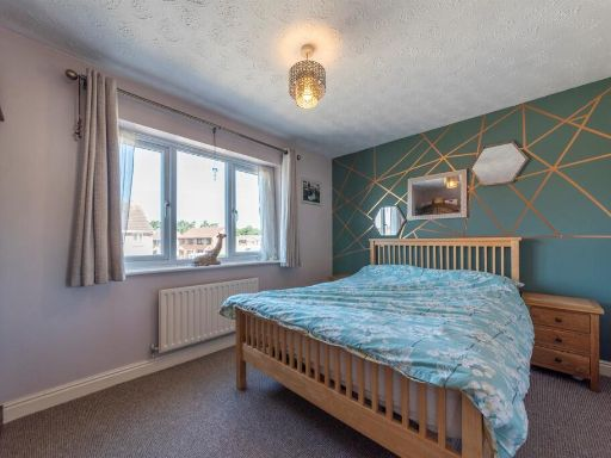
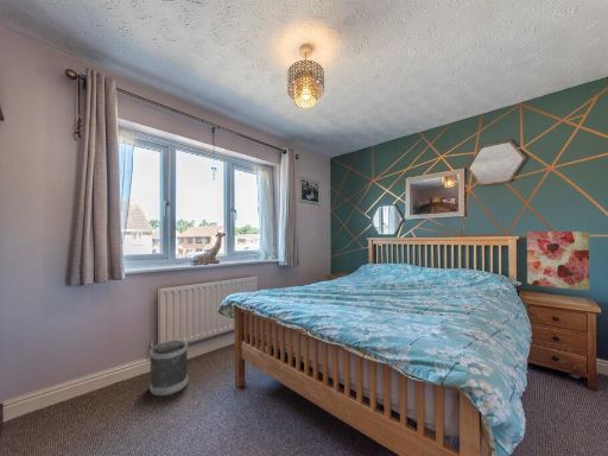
+ wall art [526,230,590,292]
+ wastebasket [148,340,189,398]
